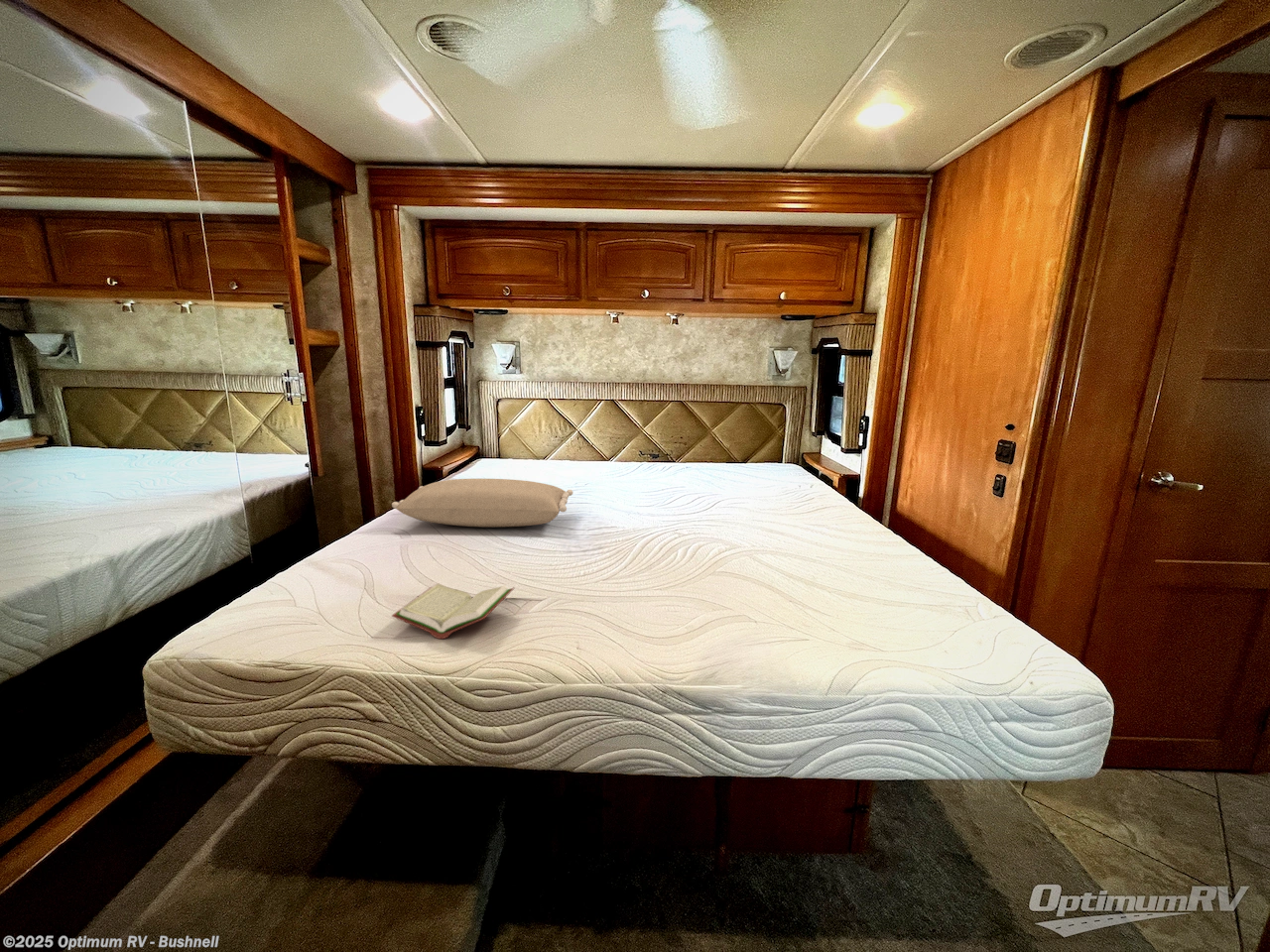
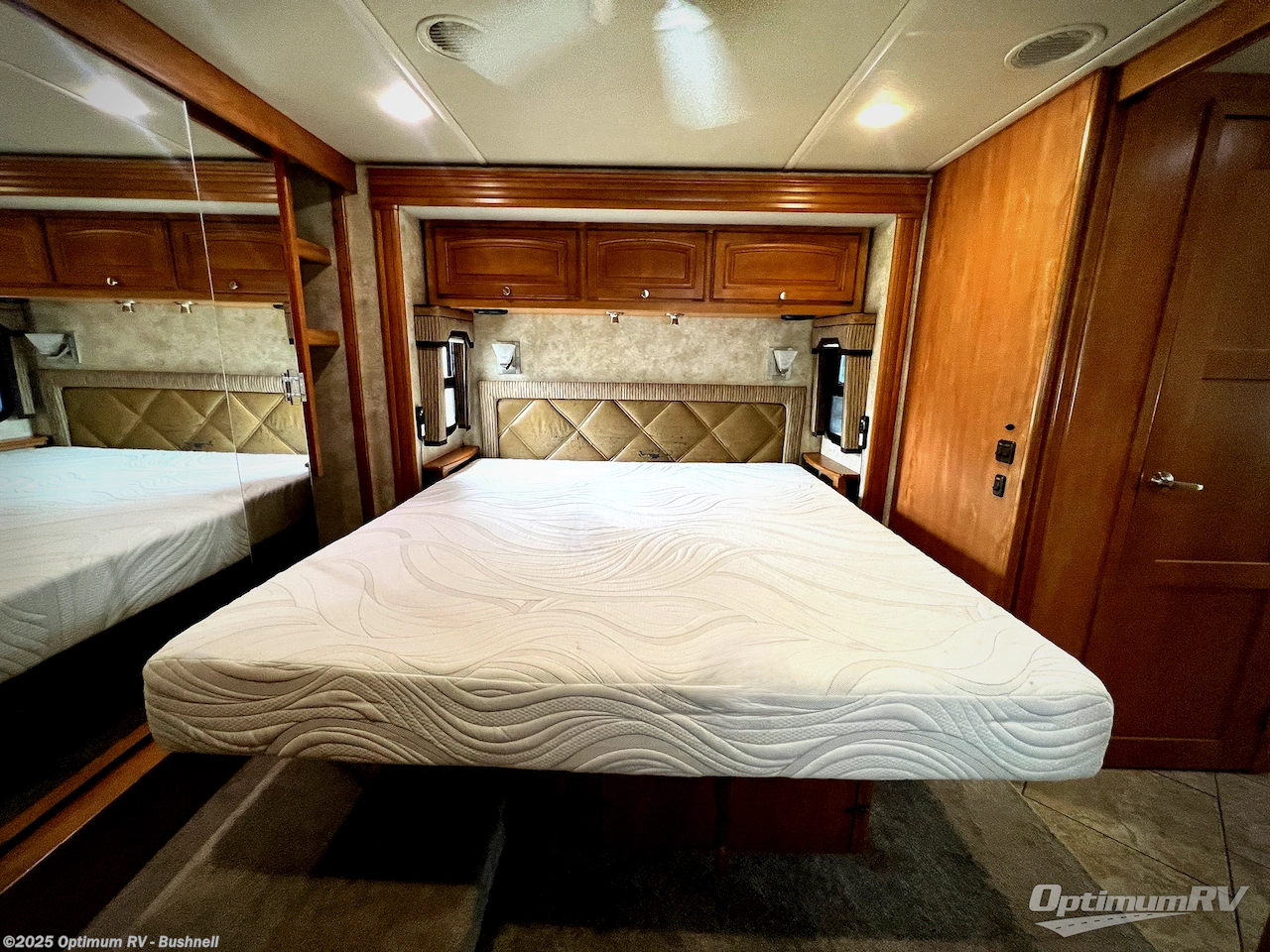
- book [391,582,515,640]
- pillow [391,478,573,528]
